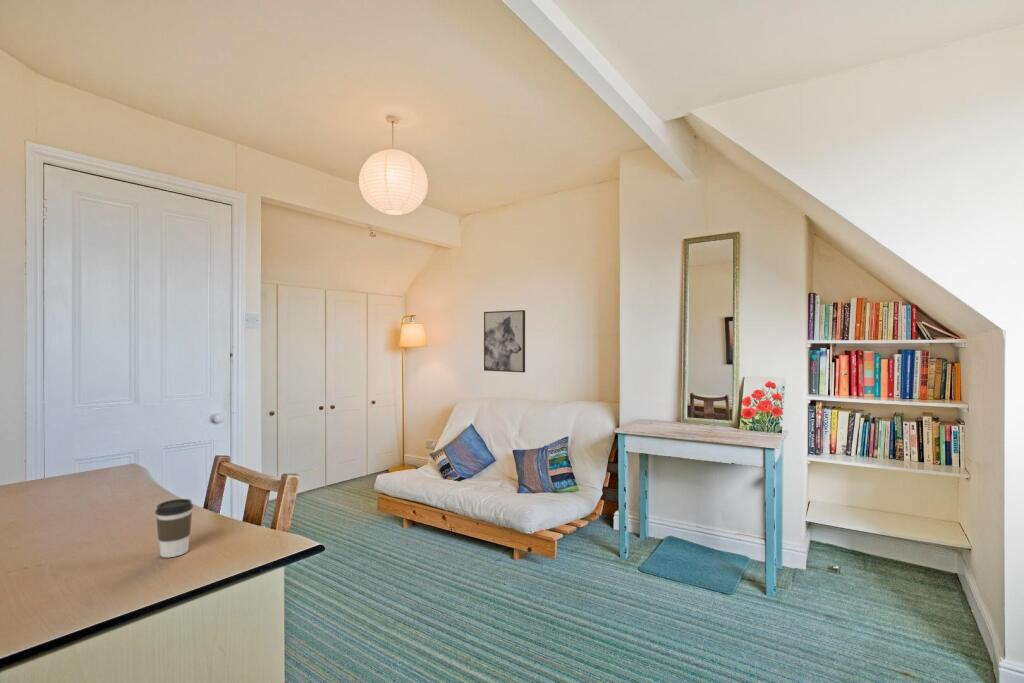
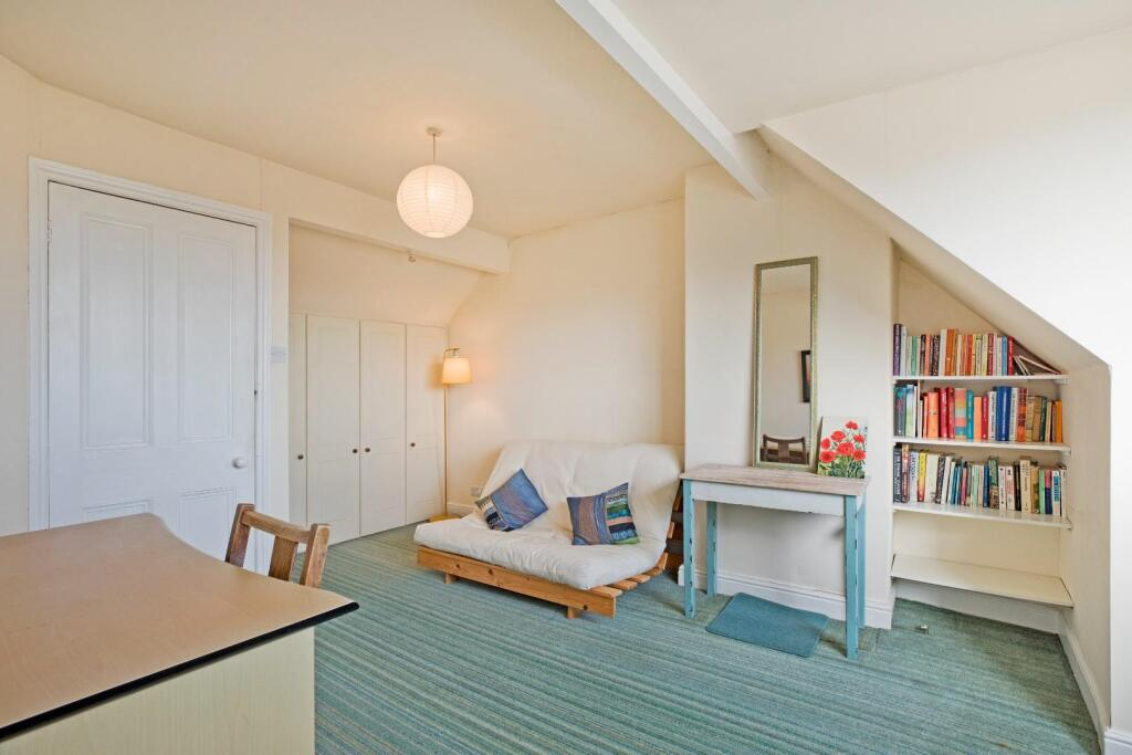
- coffee cup [154,498,194,559]
- wall art [483,309,526,373]
